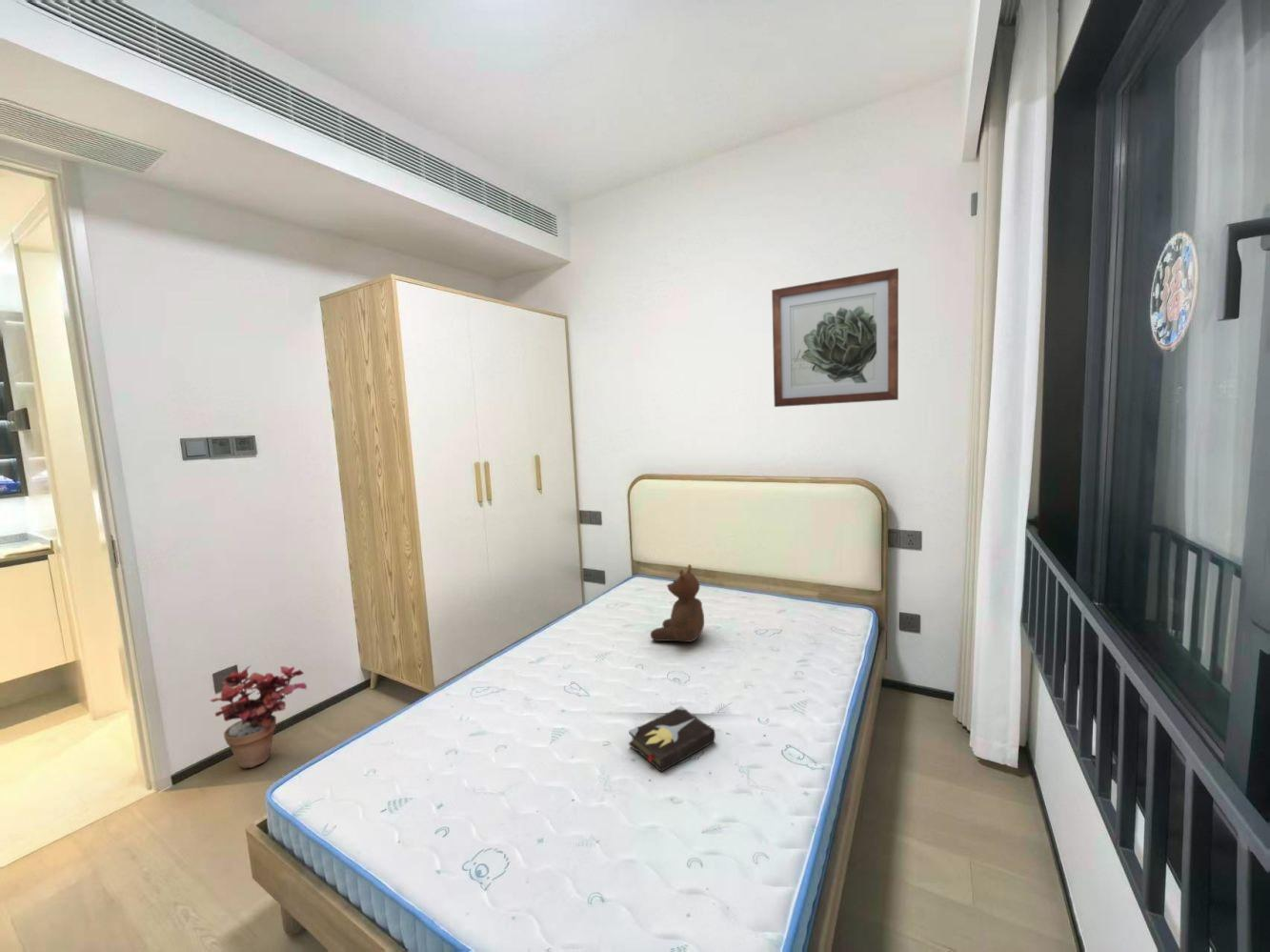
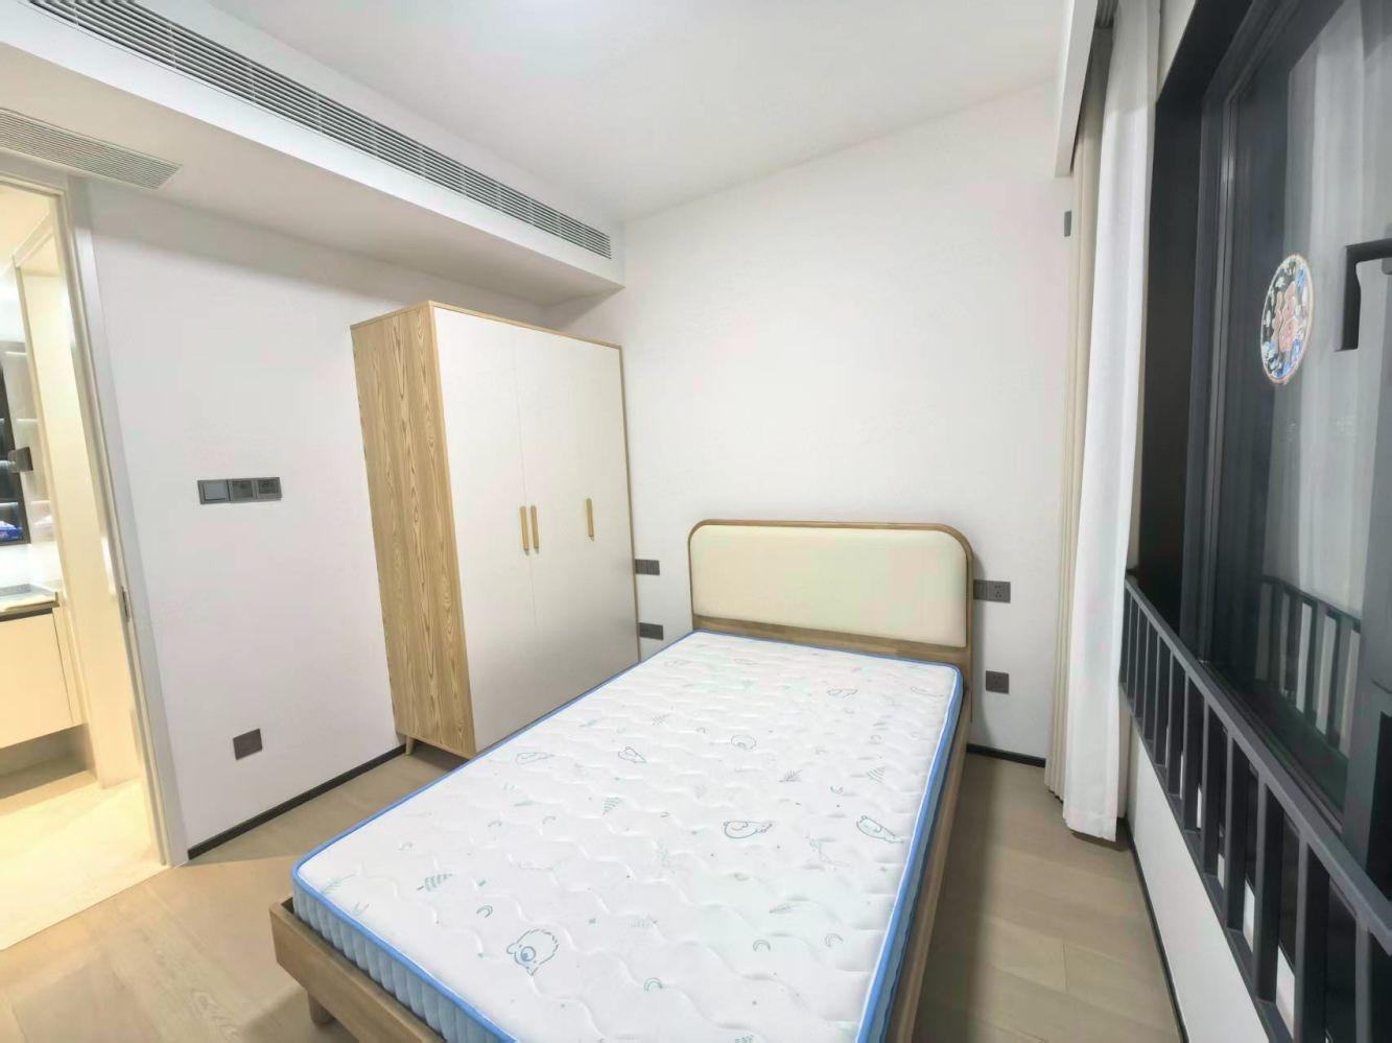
- potted plant [209,664,308,769]
- hardback book [628,705,716,773]
- wall art [771,267,899,408]
- teddy bear [650,563,705,643]
